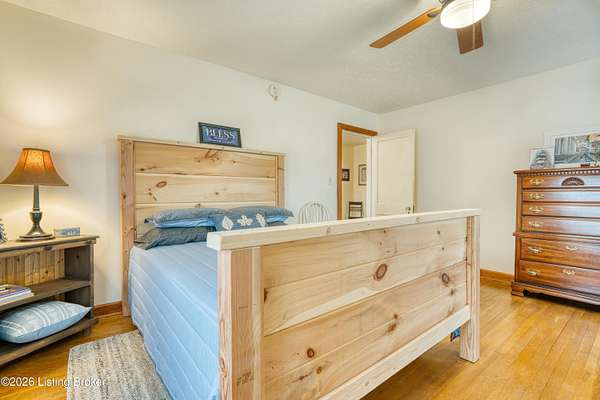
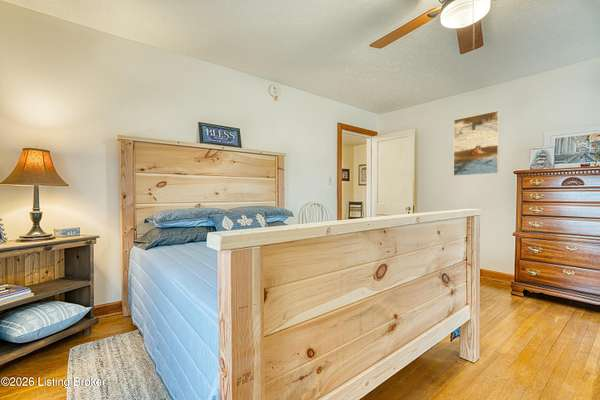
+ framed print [453,110,500,177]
